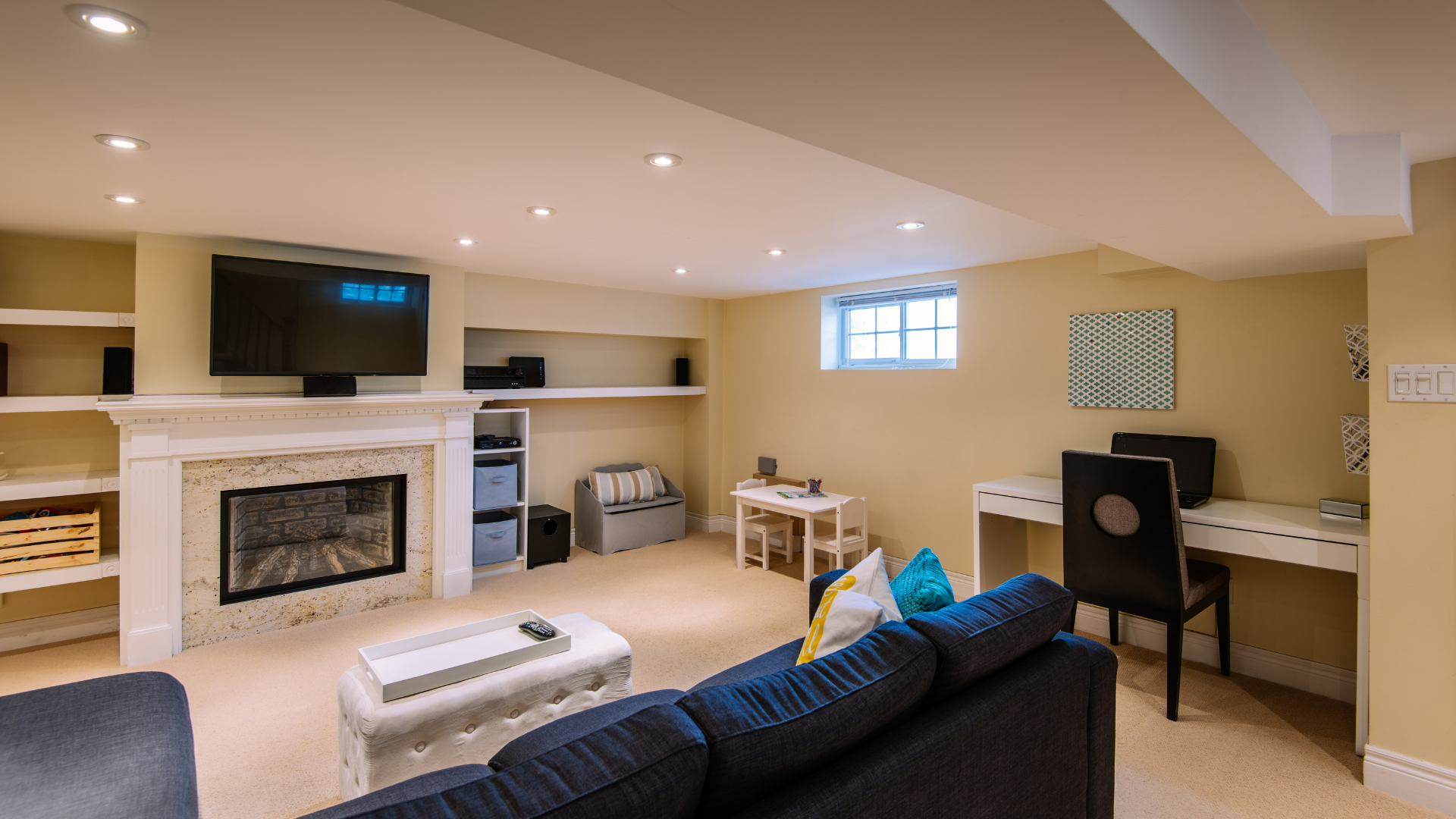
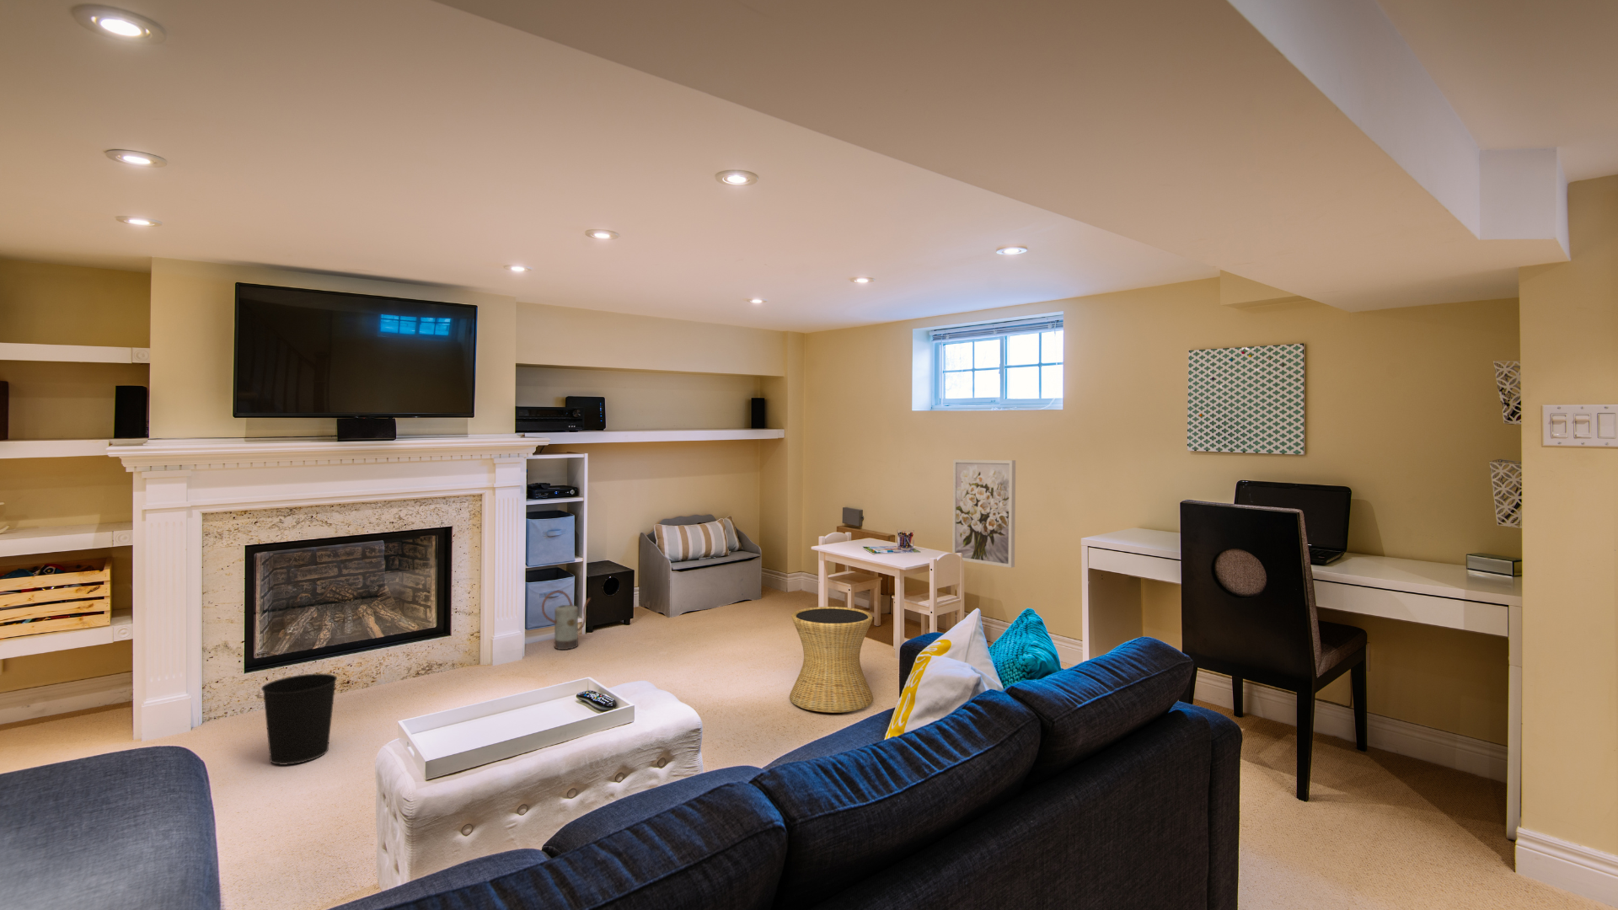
+ watering can [541,590,591,650]
+ side table [789,606,873,713]
+ wall art [951,459,1017,569]
+ wastebasket [260,672,338,766]
